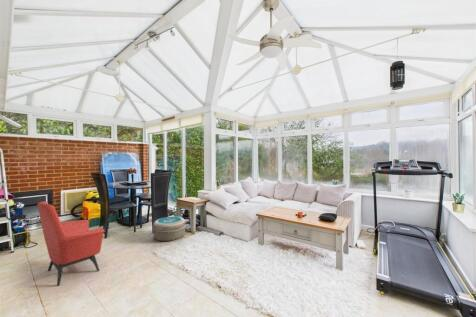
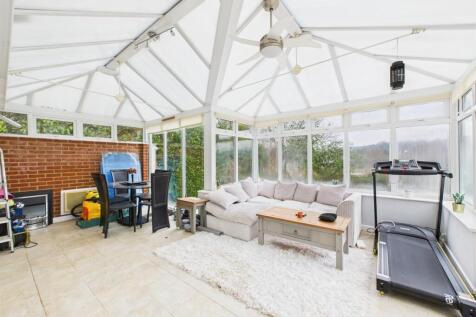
- armchair [36,200,106,287]
- cosmetic container [152,215,186,242]
